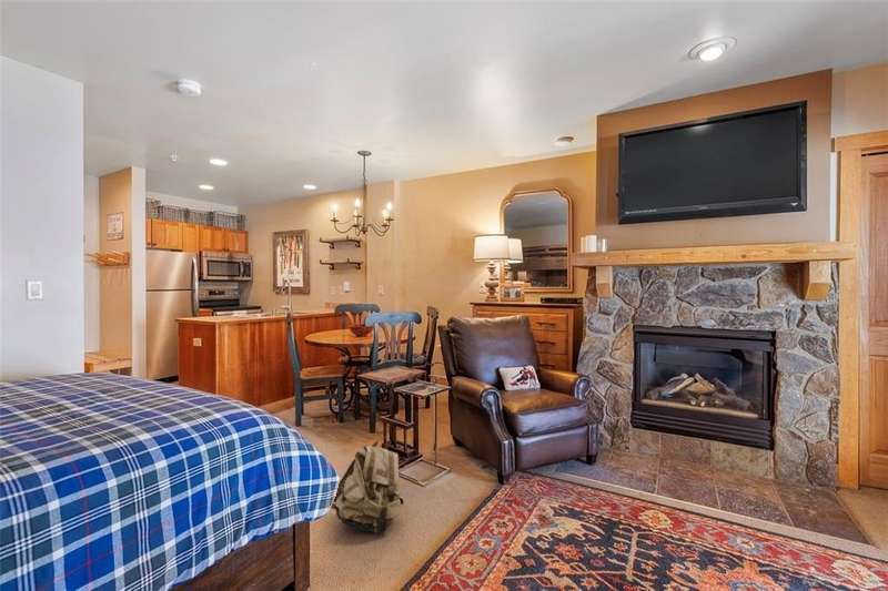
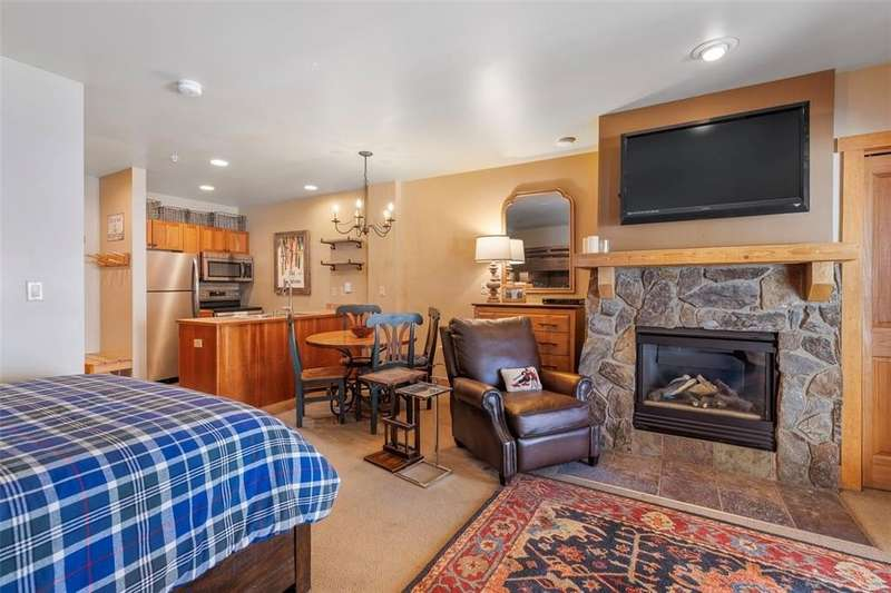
- backpack [330,436,405,536]
